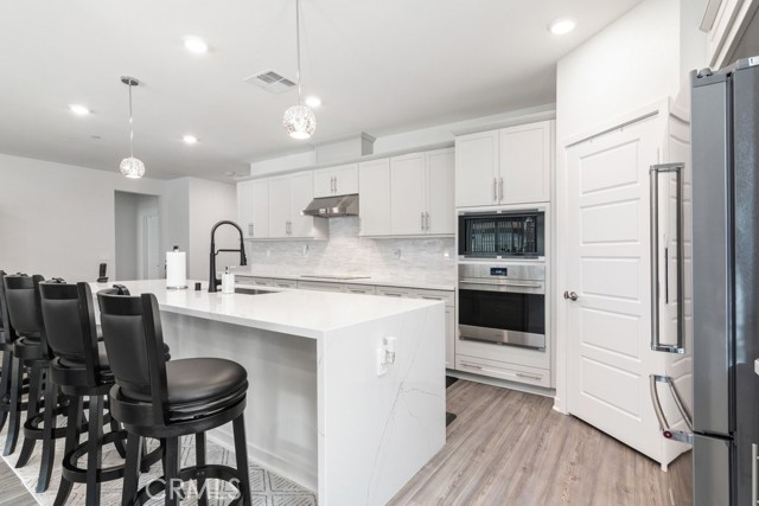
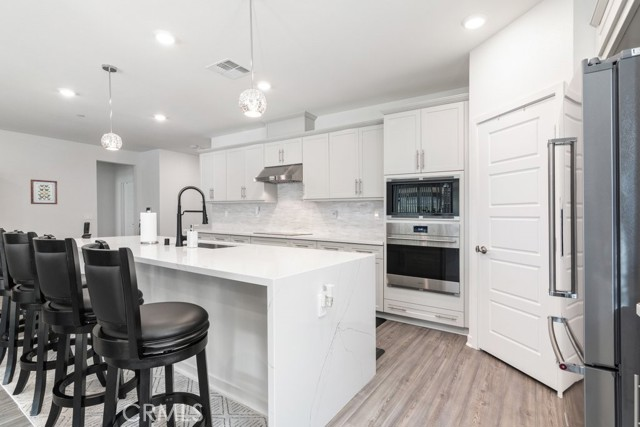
+ wall art [30,179,58,205]
